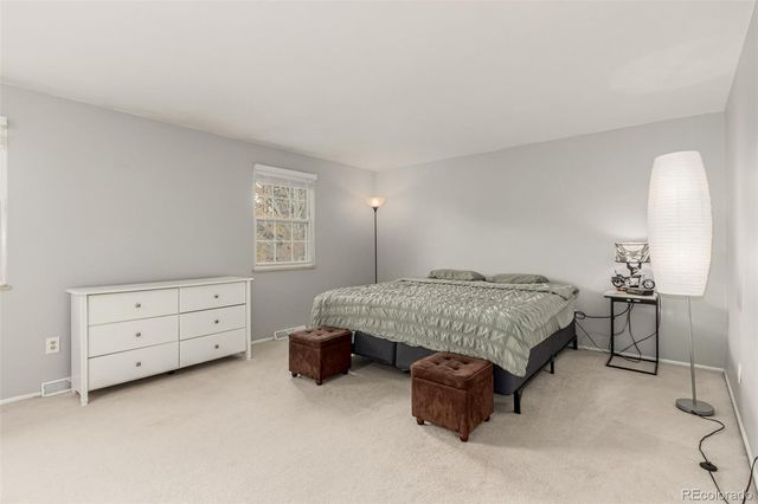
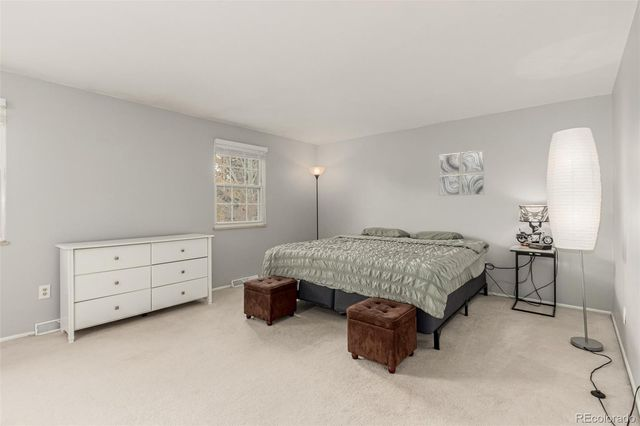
+ wall art [438,149,486,197]
